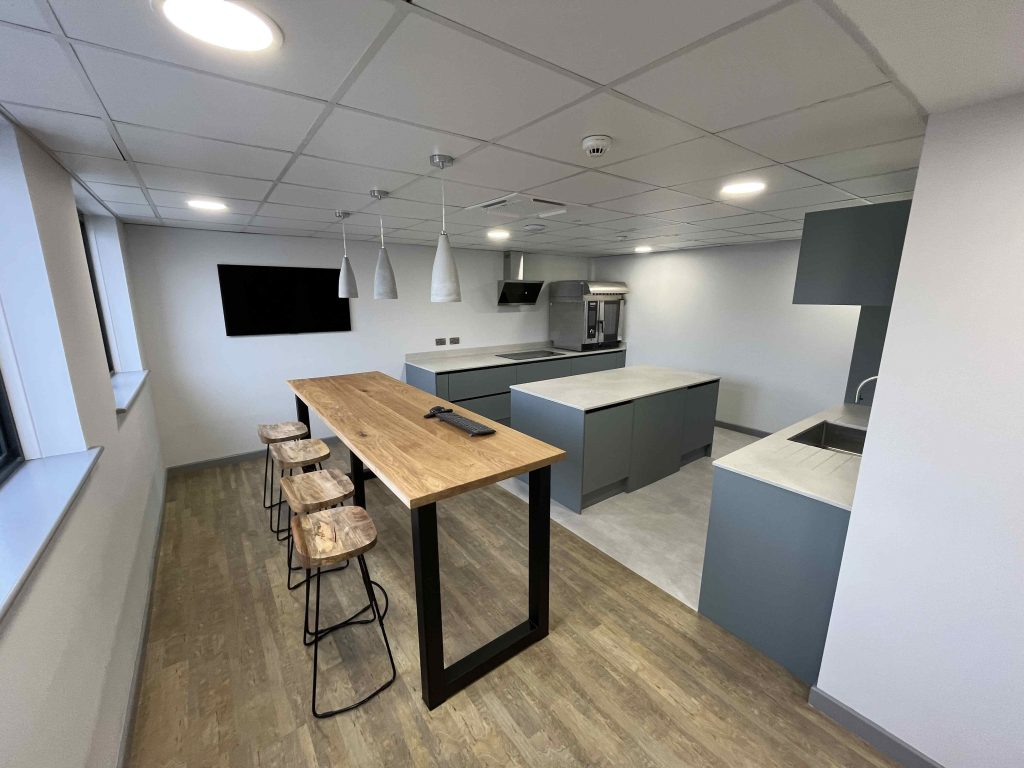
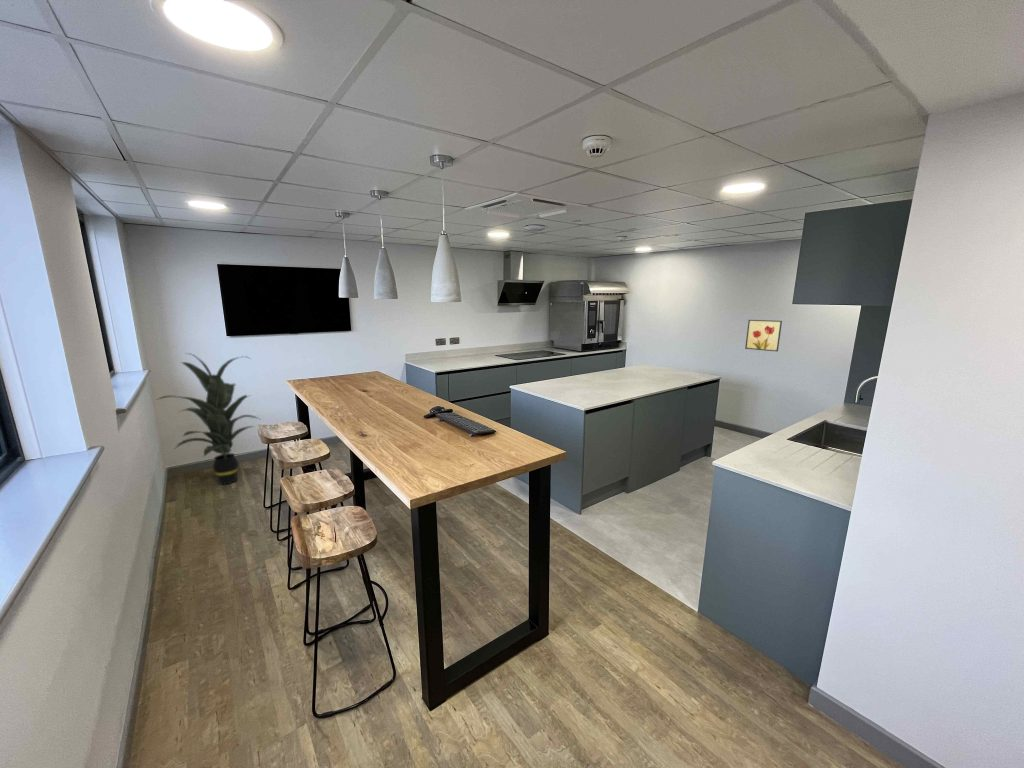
+ wall art [744,319,783,352]
+ indoor plant [155,352,260,486]
